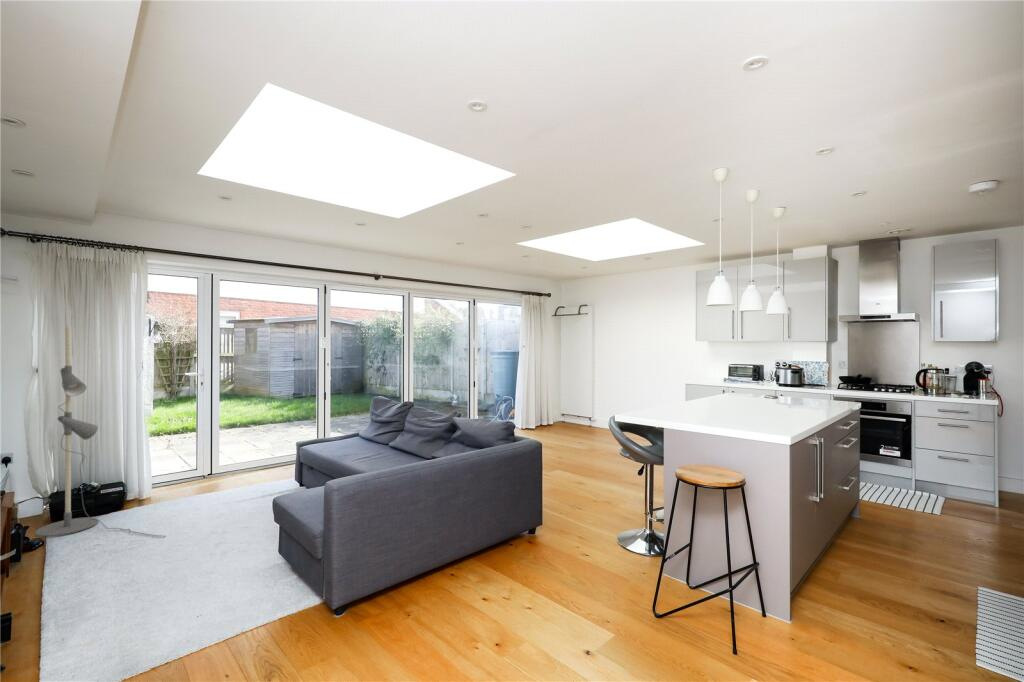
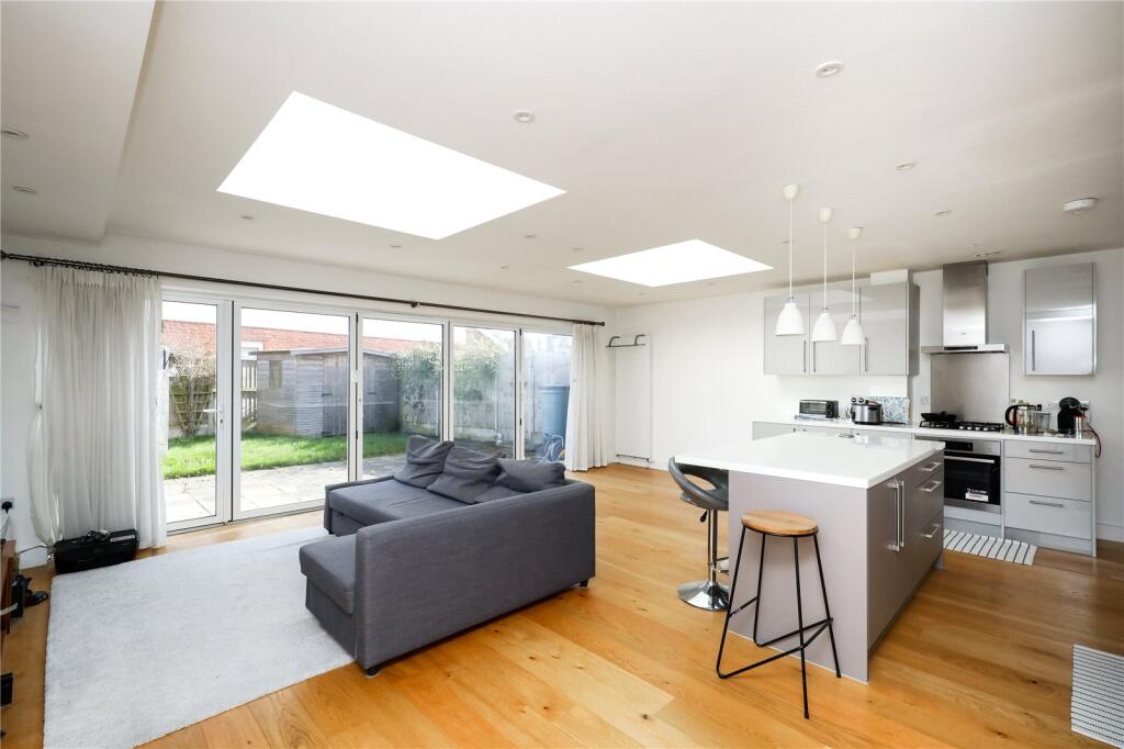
- floor lamp [34,325,167,538]
